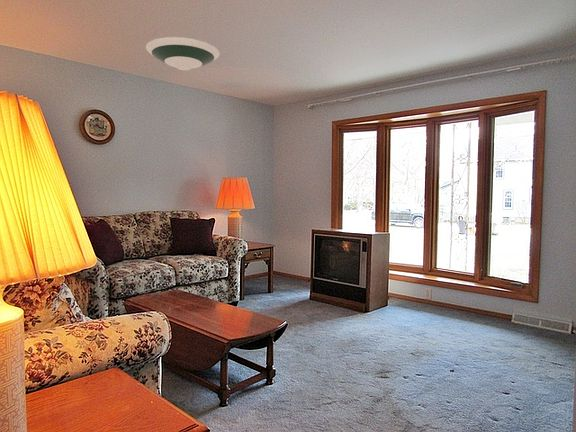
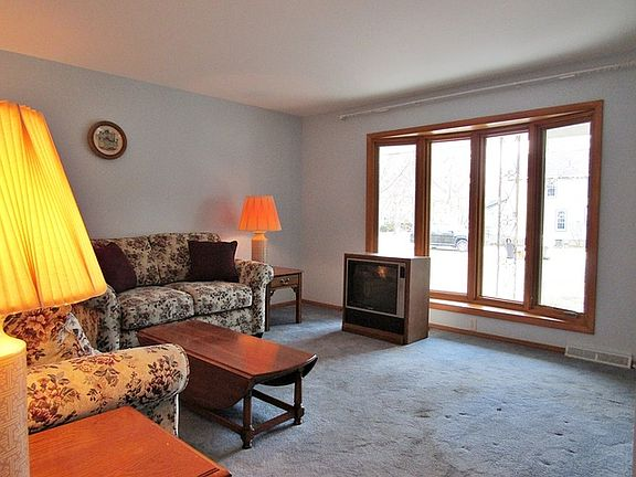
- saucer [145,36,221,71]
